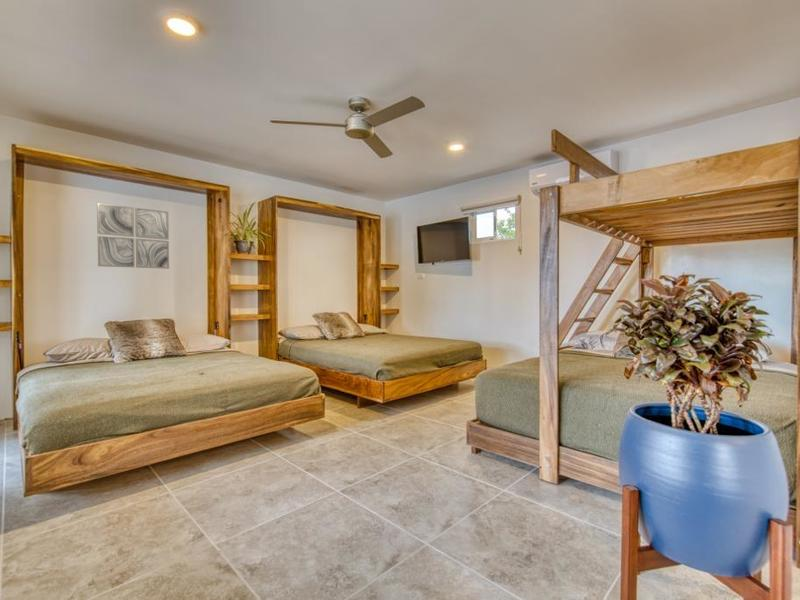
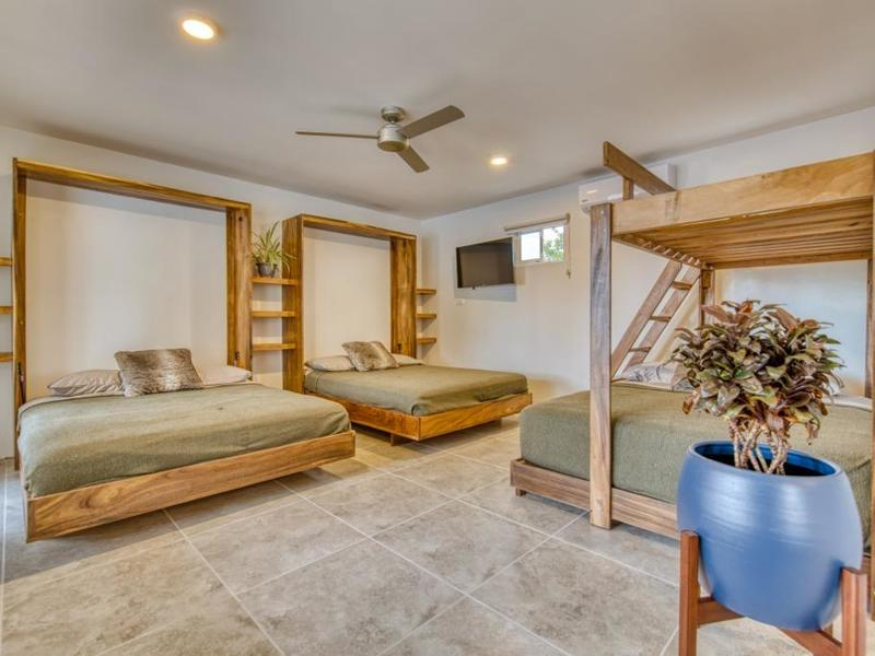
- wall art [96,202,170,270]
